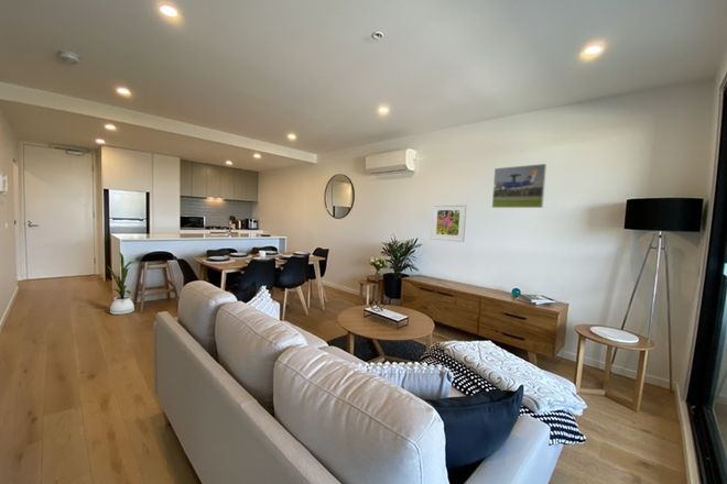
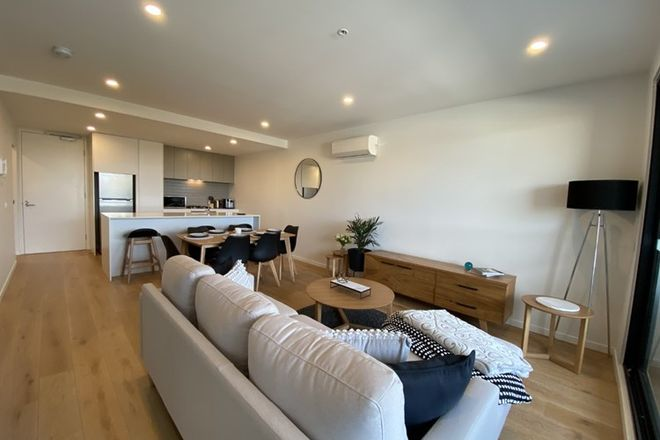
- house plant [106,251,141,316]
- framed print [430,204,467,243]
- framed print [491,163,547,209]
